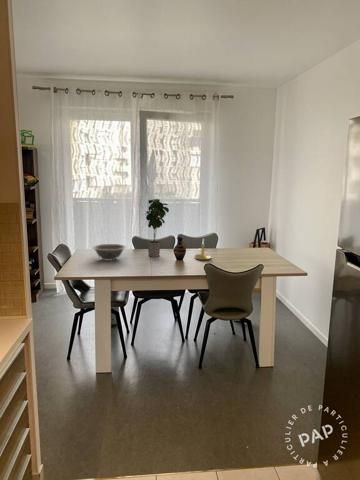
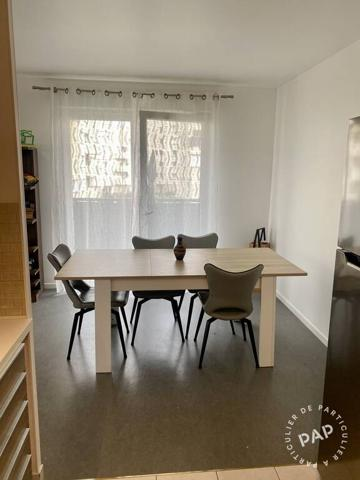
- potted plant [145,198,170,258]
- candle holder [193,238,212,261]
- decorative bowl [91,243,127,262]
